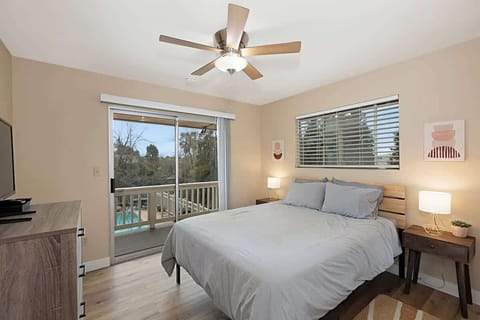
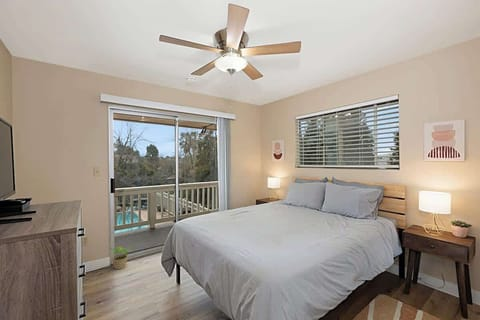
+ potted plant [108,245,132,270]
